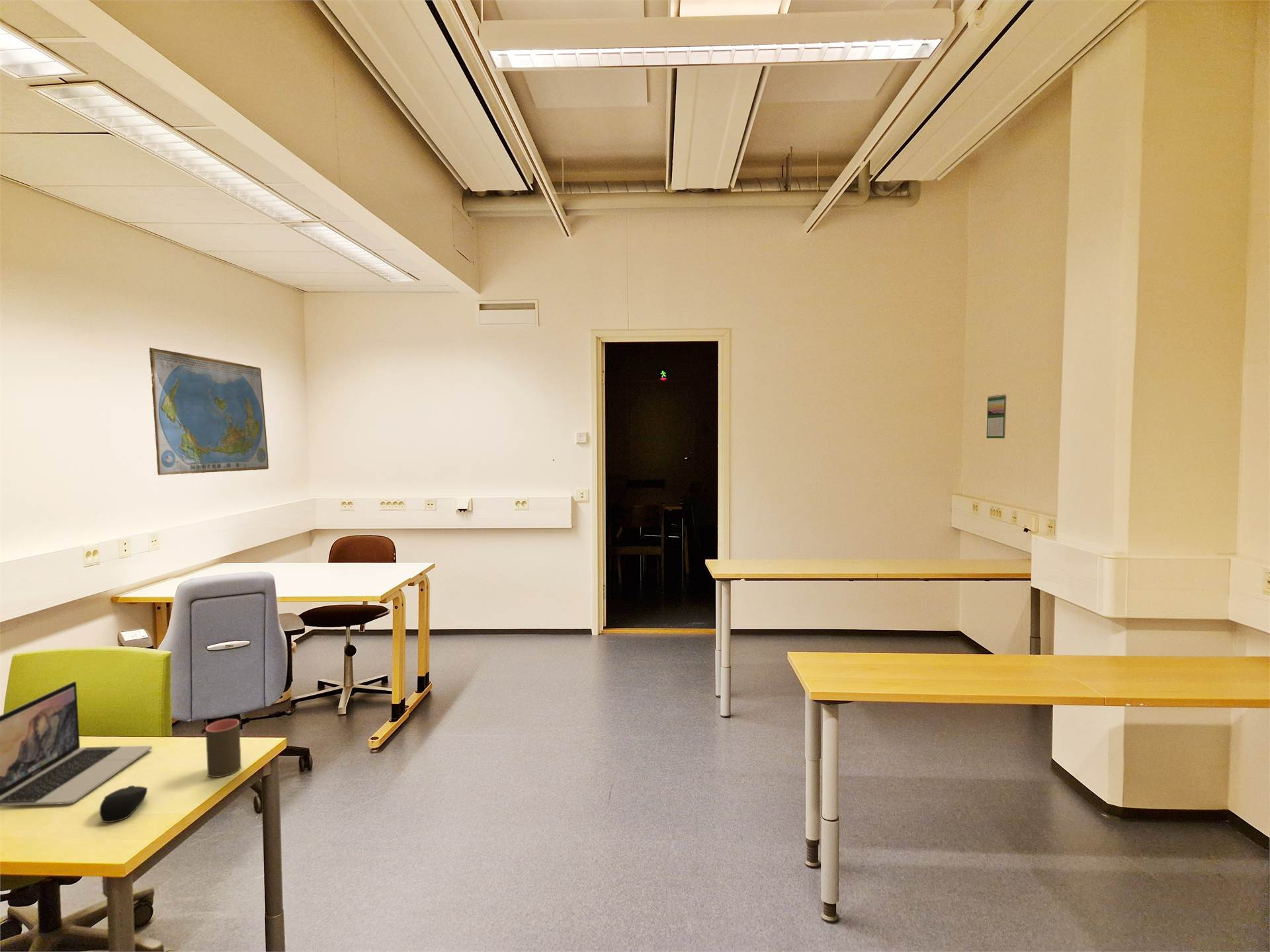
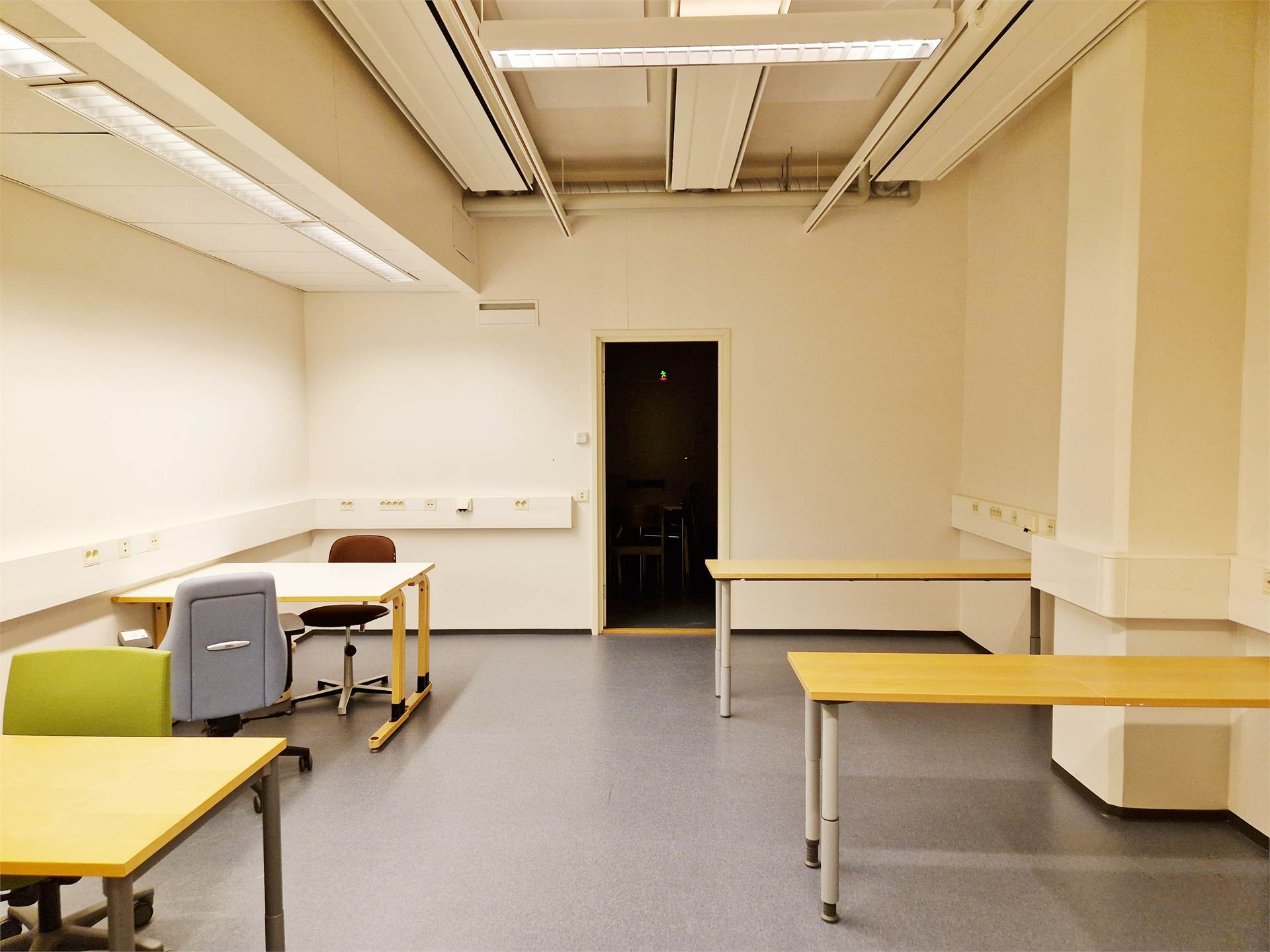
- calendar [986,394,1007,439]
- cup [205,718,242,778]
- laptop [0,681,153,807]
- computer mouse [99,785,148,823]
- world map [149,347,269,476]
